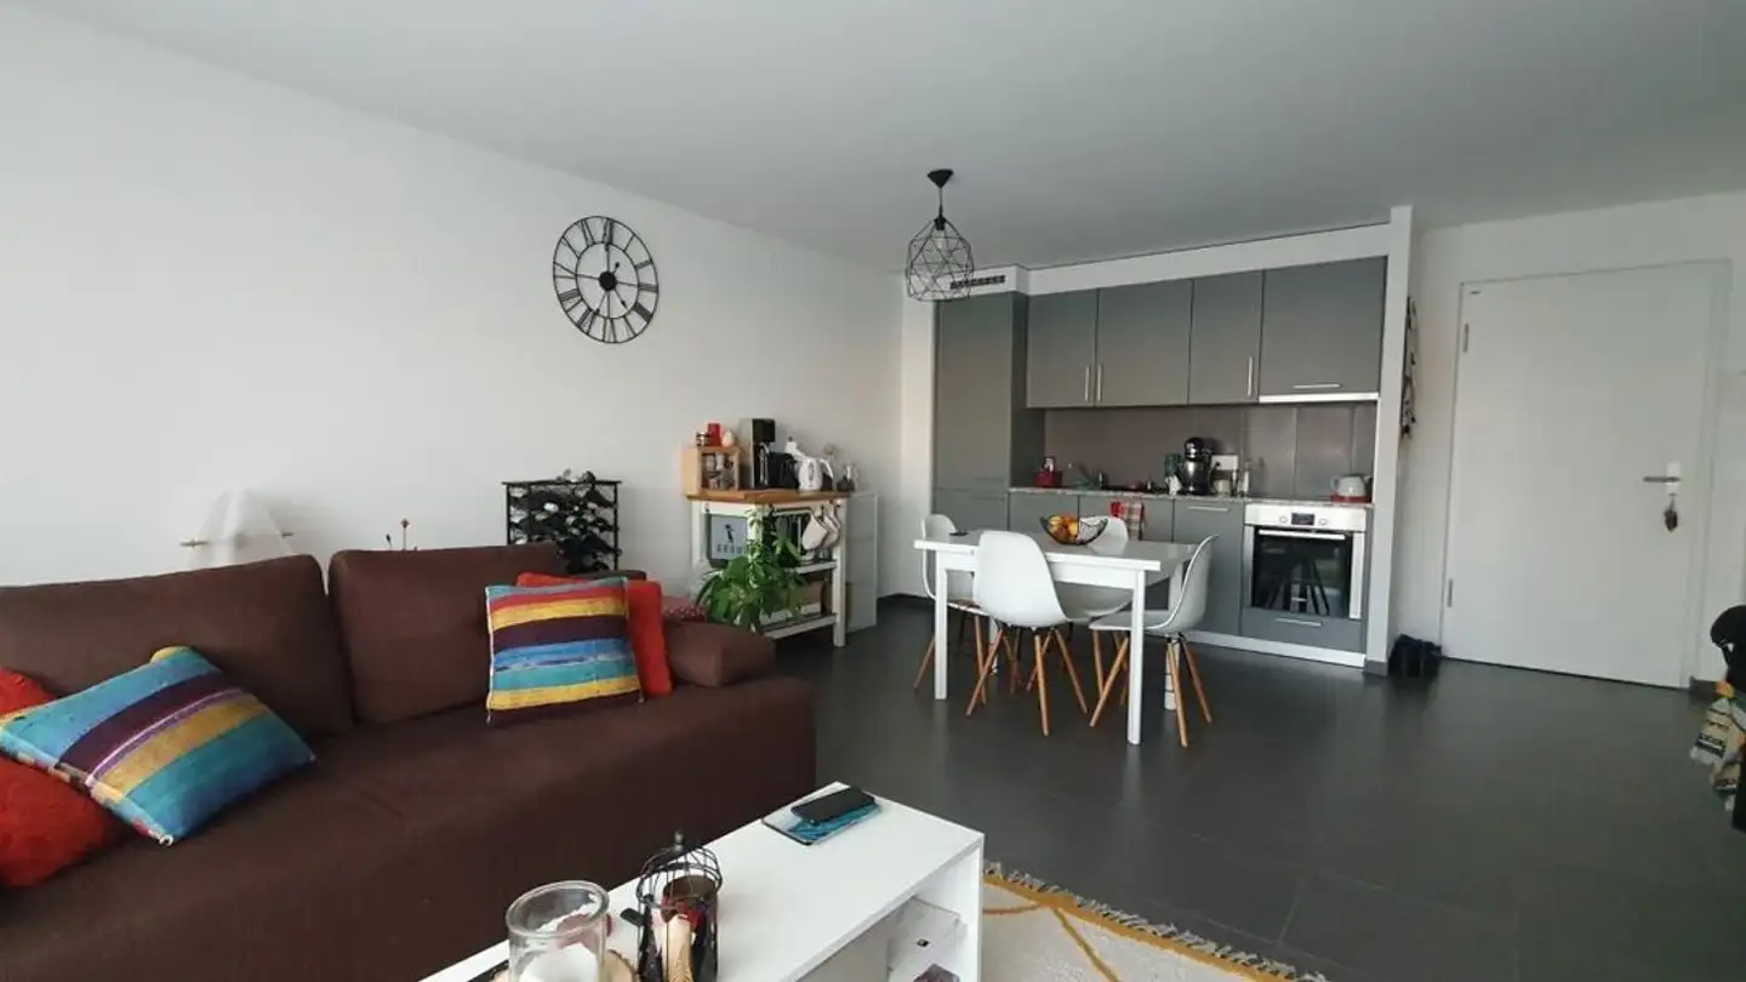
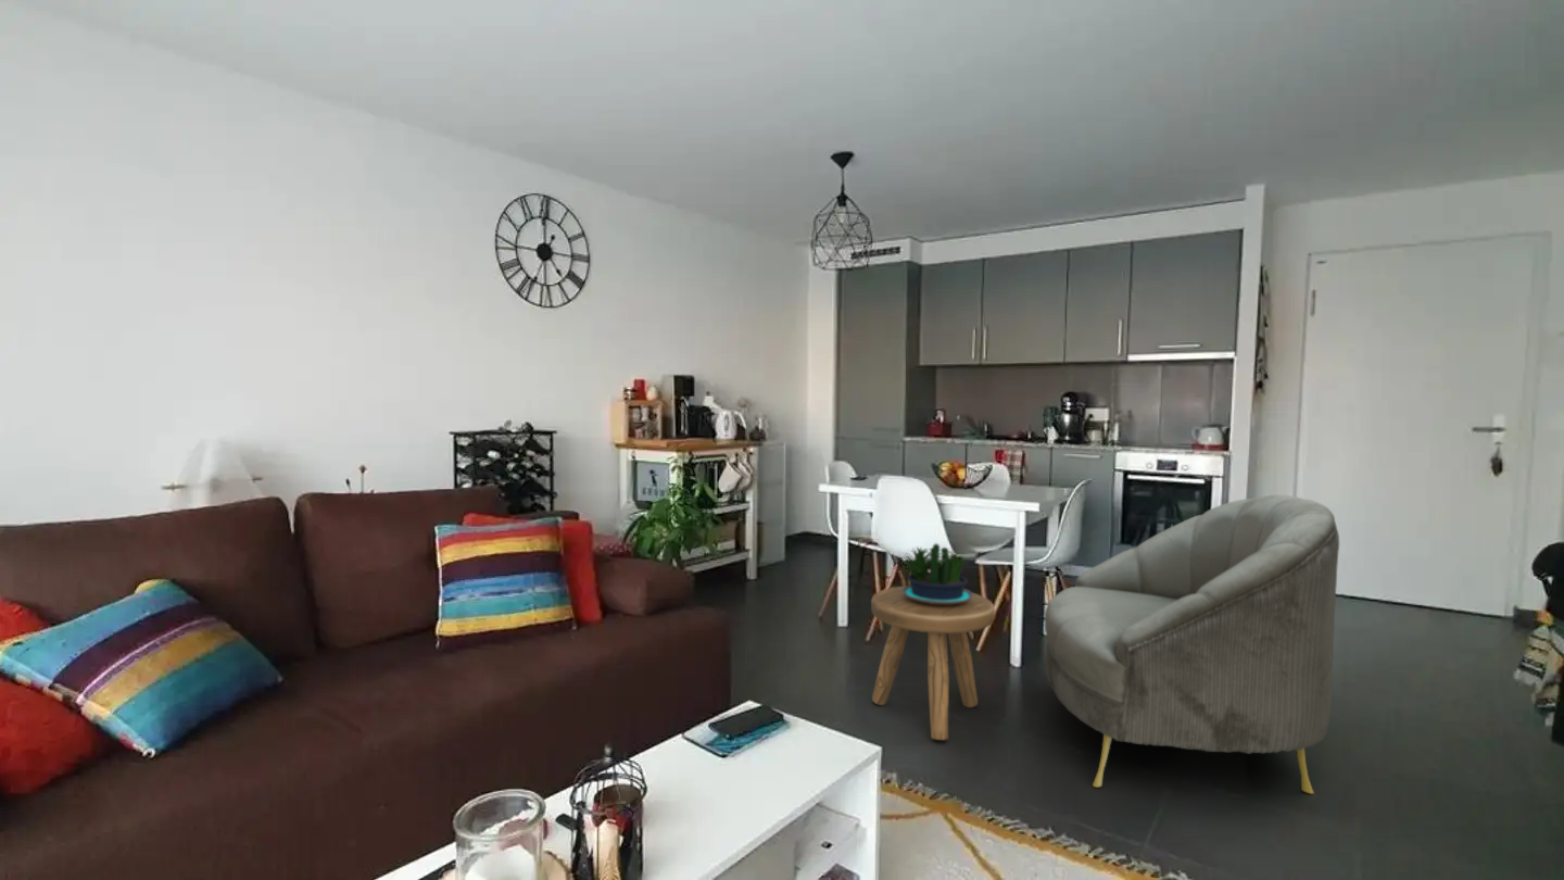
+ potted plant [891,542,973,605]
+ armchair [1044,494,1340,795]
+ stool [870,586,996,741]
